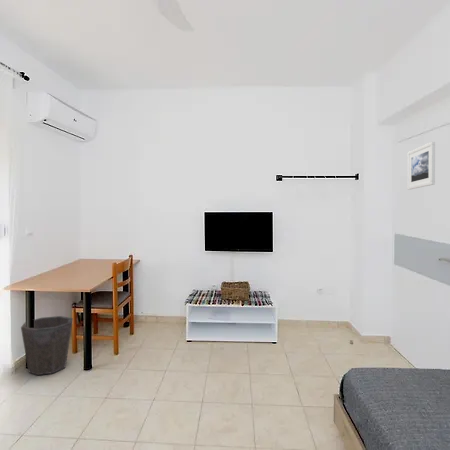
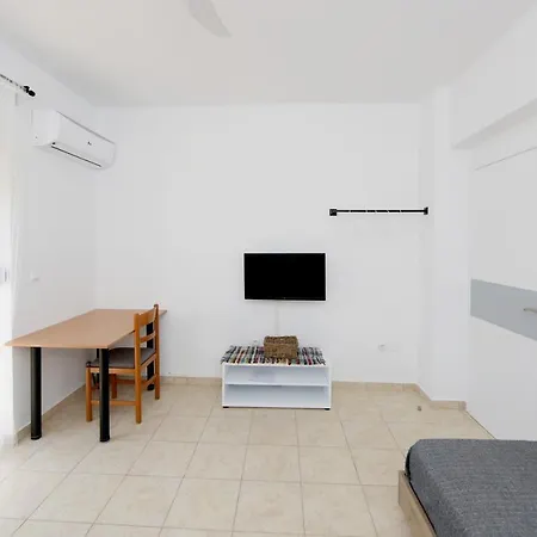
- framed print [407,141,436,191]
- waste bin [20,315,74,376]
